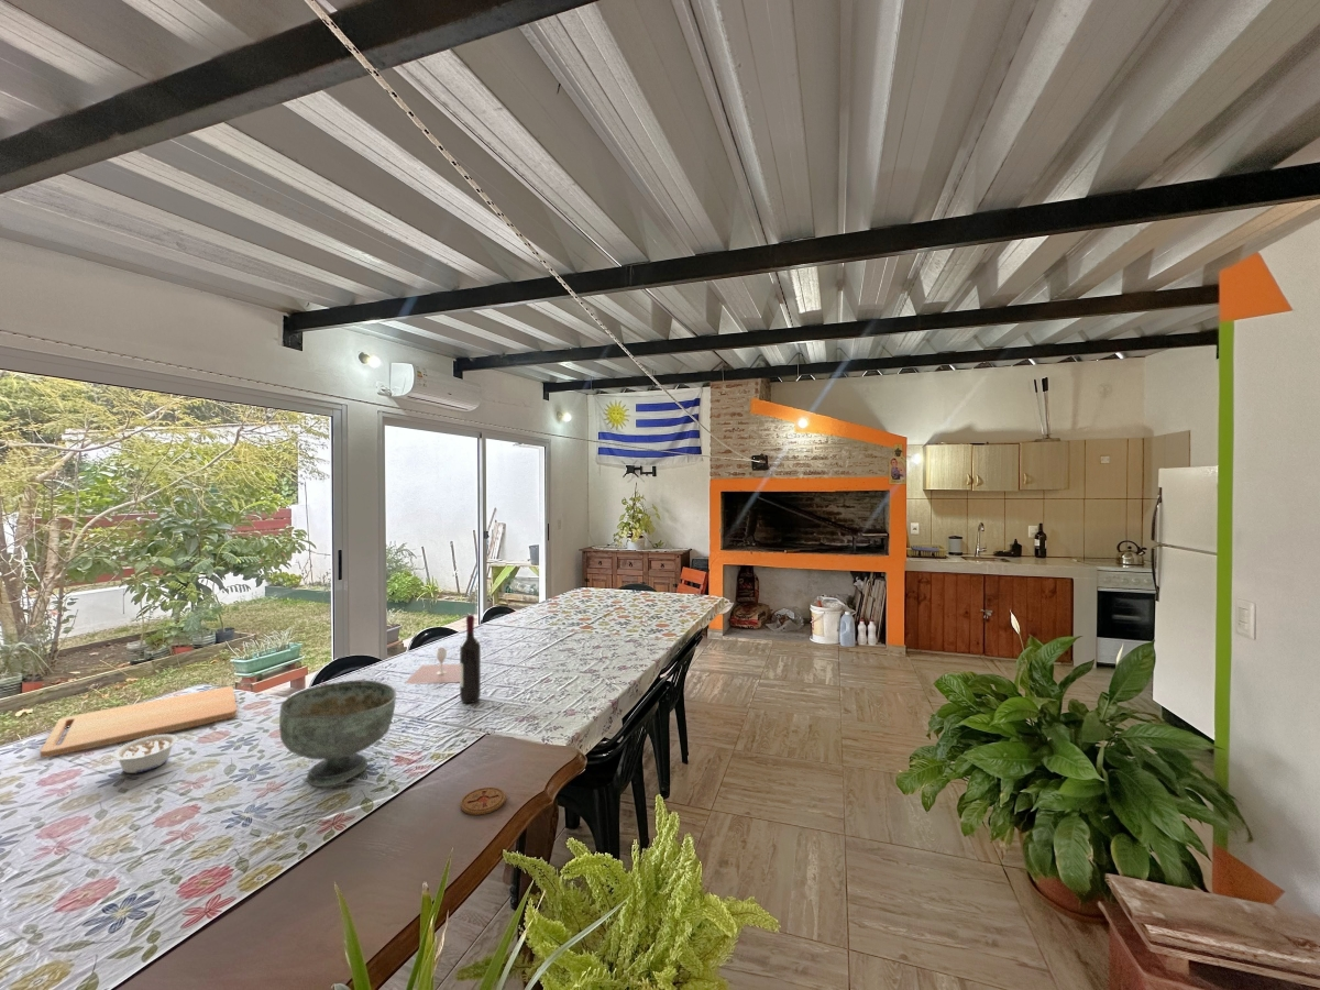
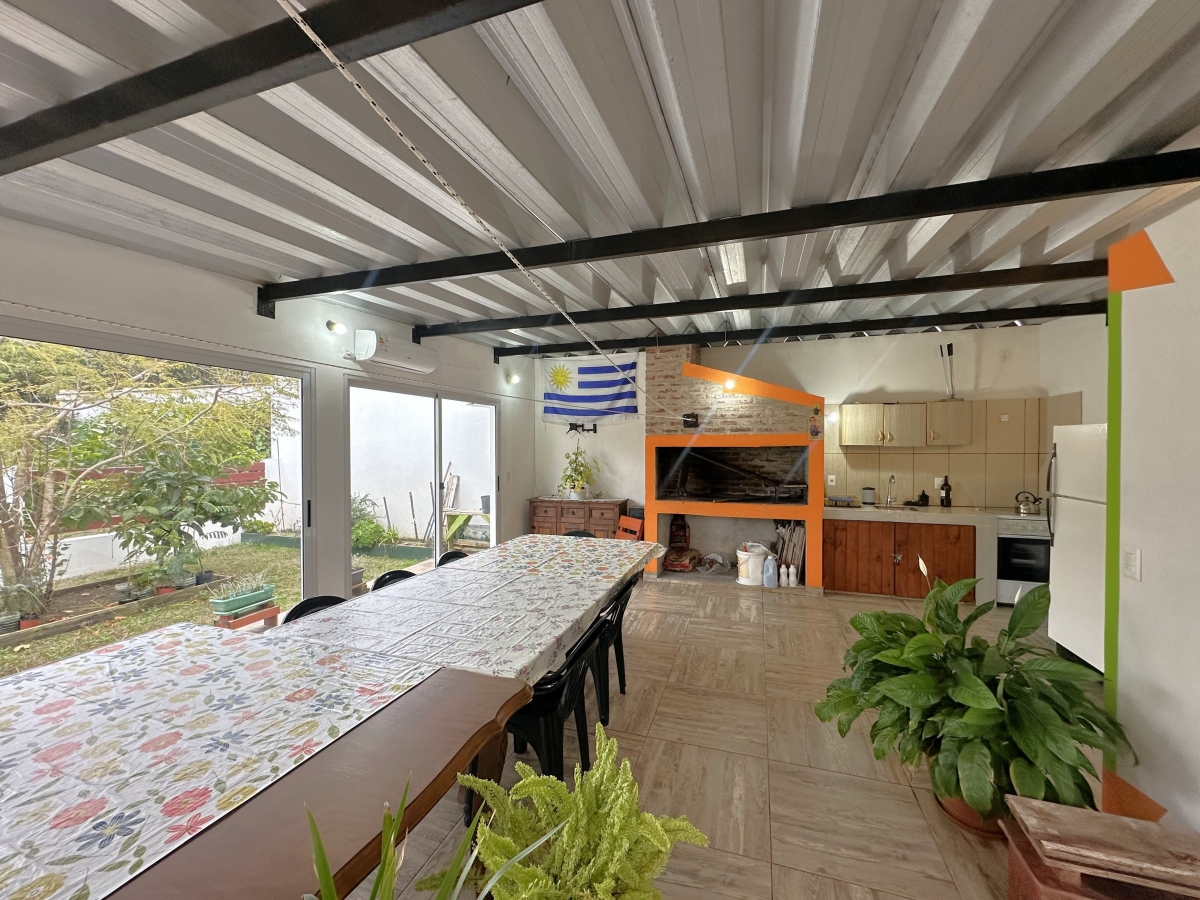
- coaster [460,787,507,816]
- wine bottle [459,614,482,704]
- decorative bowl [278,680,397,788]
- cutting board [40,685,238,759]
- legume [109,734,178,774]
- wine glass [404,647,460,685]
